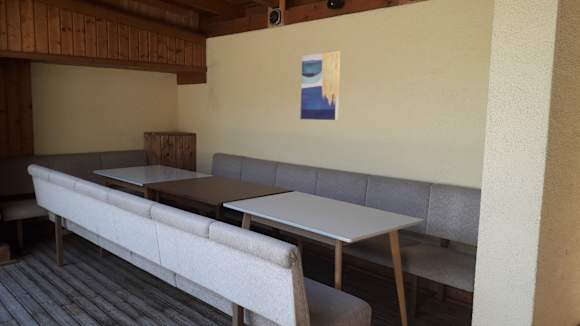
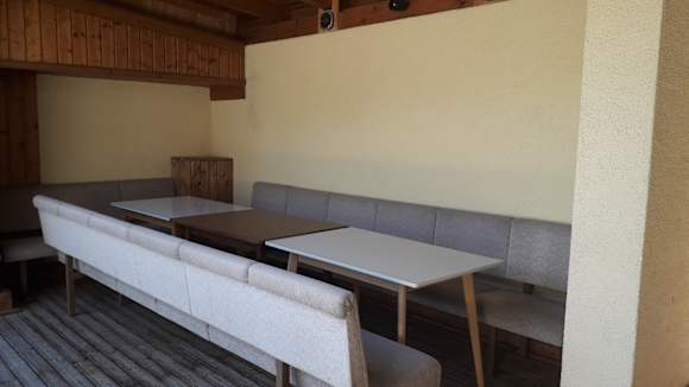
- wall art [299,51,341,121]
